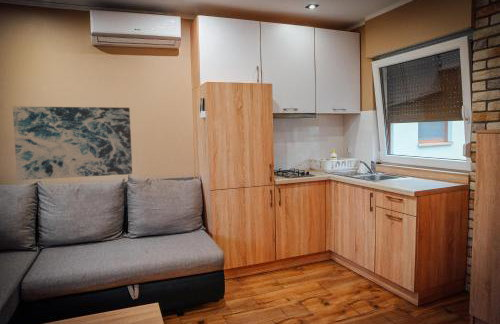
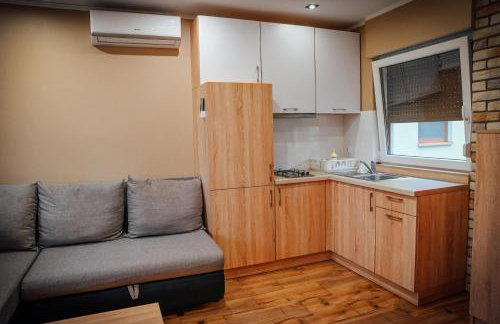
- wall art [12,105,133,181]
